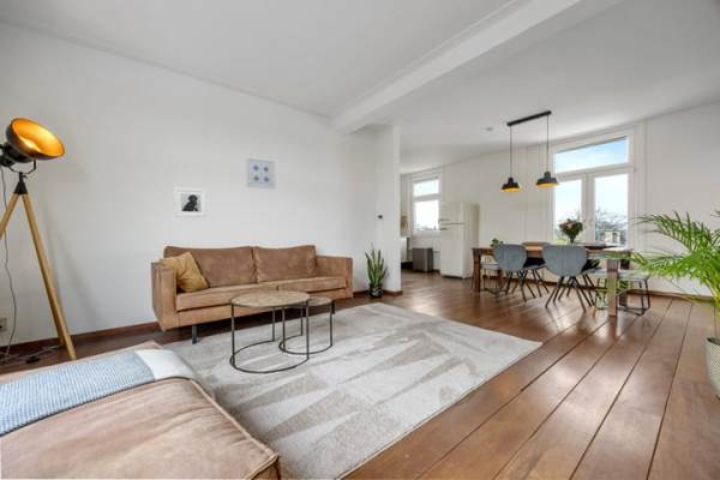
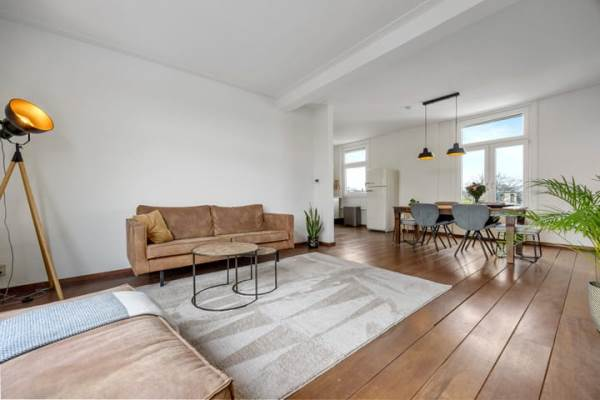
- wall art [245,156,277,190]
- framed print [173,187,208,218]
